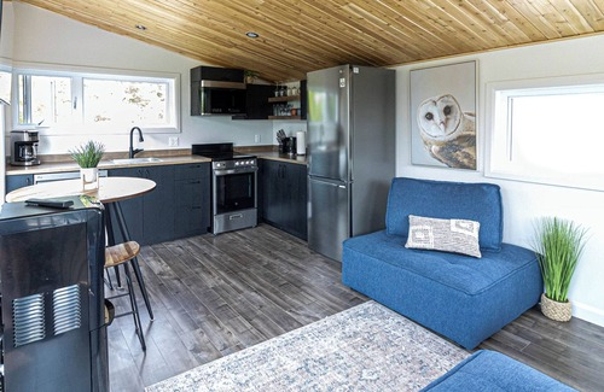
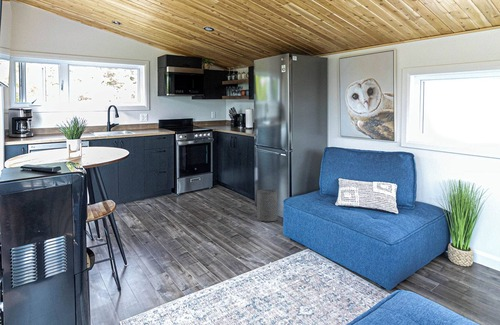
+ trash can [256,189,279,222]
